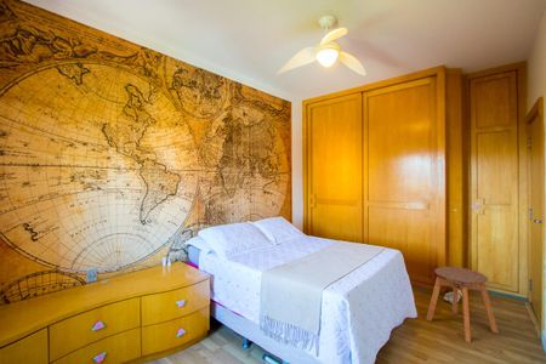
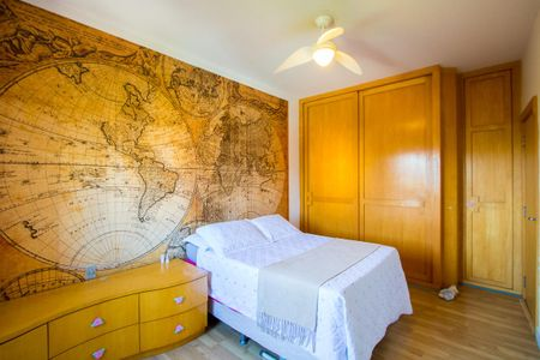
- stool [425,266,500,343]
